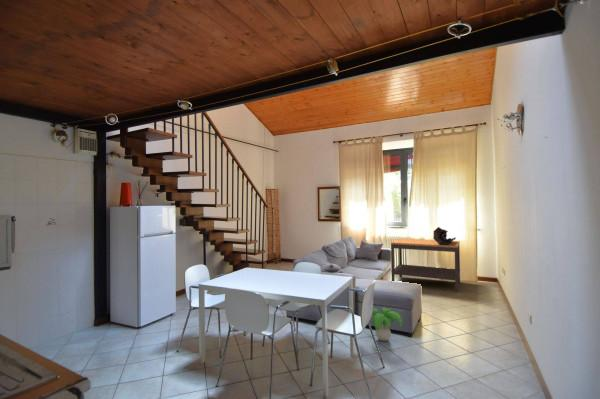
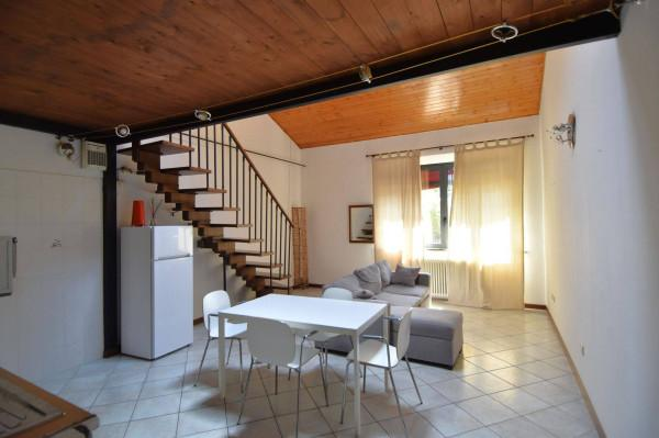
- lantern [432,226,457,245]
- decorative plant [371,307,403,342]
- side table [390,237,461,293]
